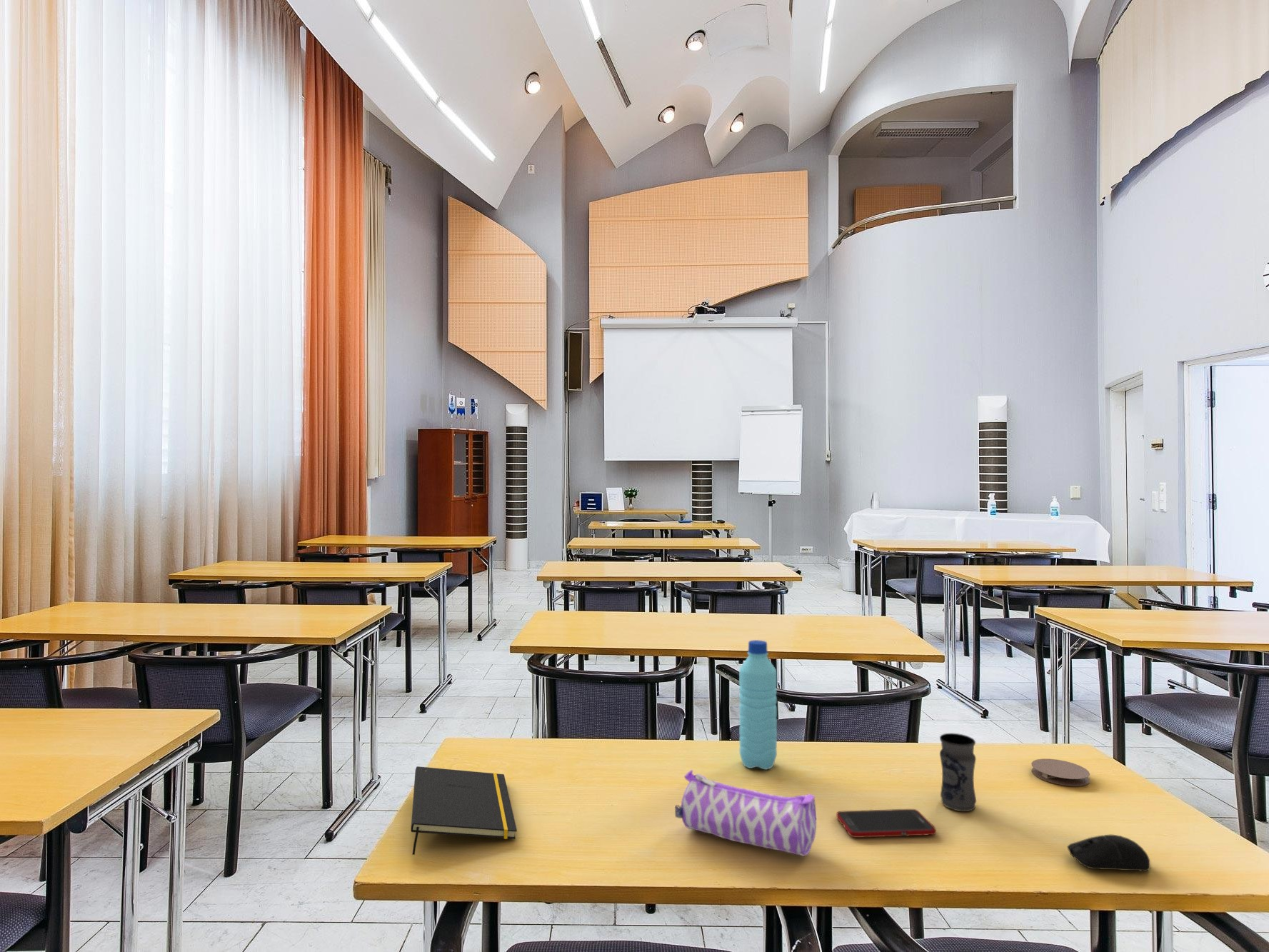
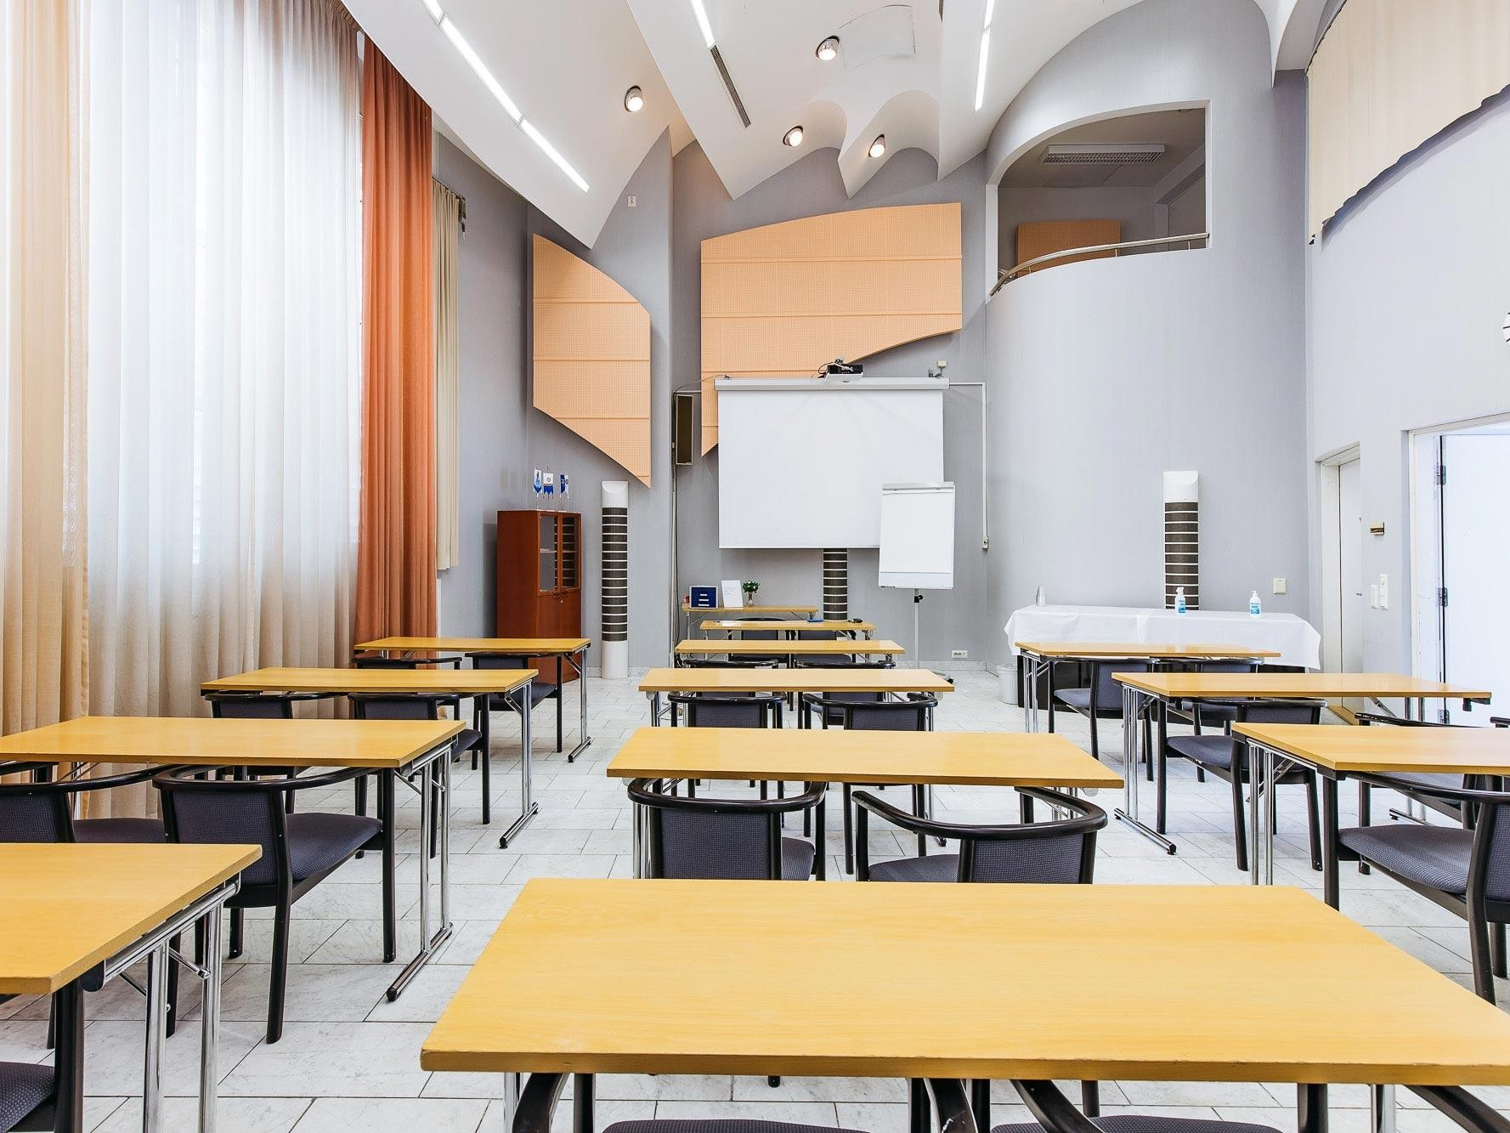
- notepad [410,766,518,856]
- water bottle [738,639,778,771]
- computer mouse [1066,834,1151,872]
- cell phone [836,808,937,838]
- jar [939,733,977,812]
- pencil case [674,769,817,856]
- coaster [1030,758,1090,787]
